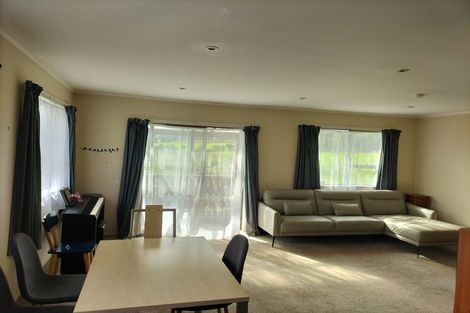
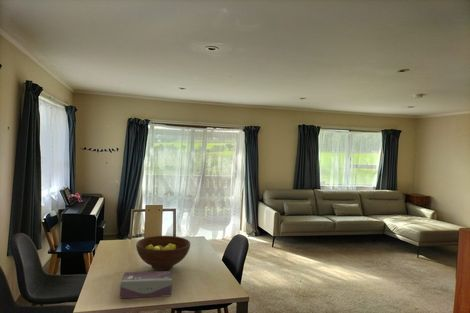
+ fruit bowl [135,235,191,271]
+ tissue box [119,270,173,299]
